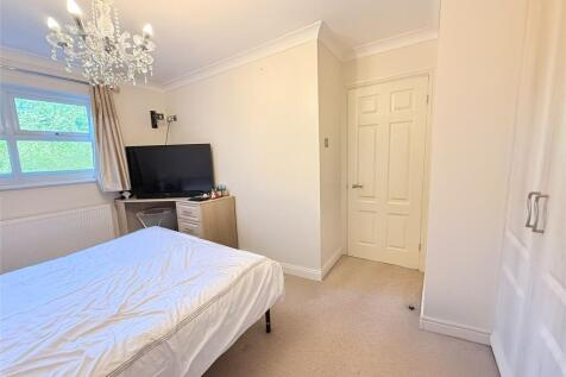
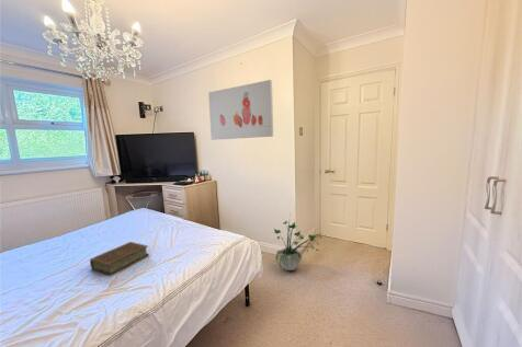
+ potted plant [273,212,324,271]
+ book [89,241,150,276]
+ wall art [207,79,274,141]
